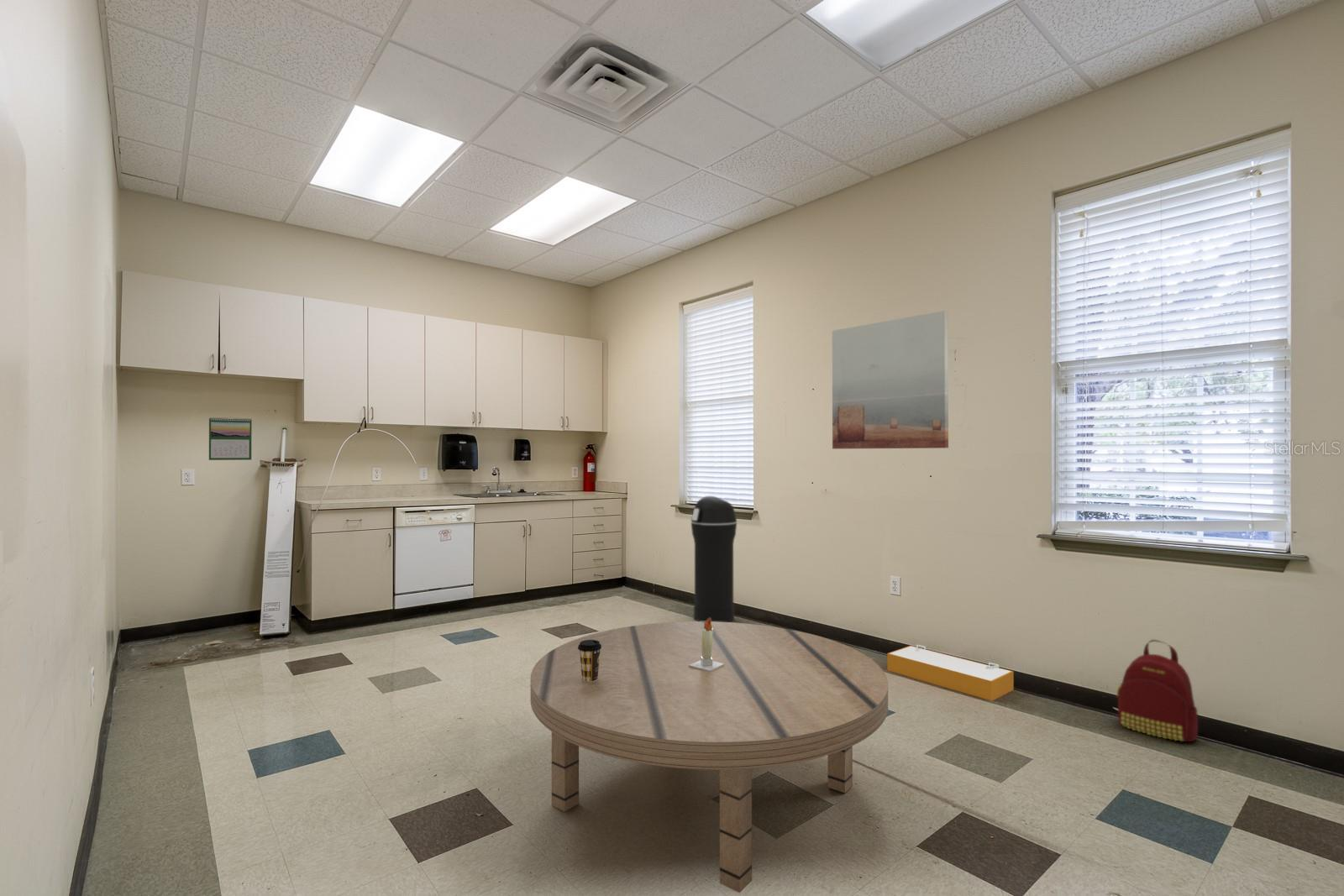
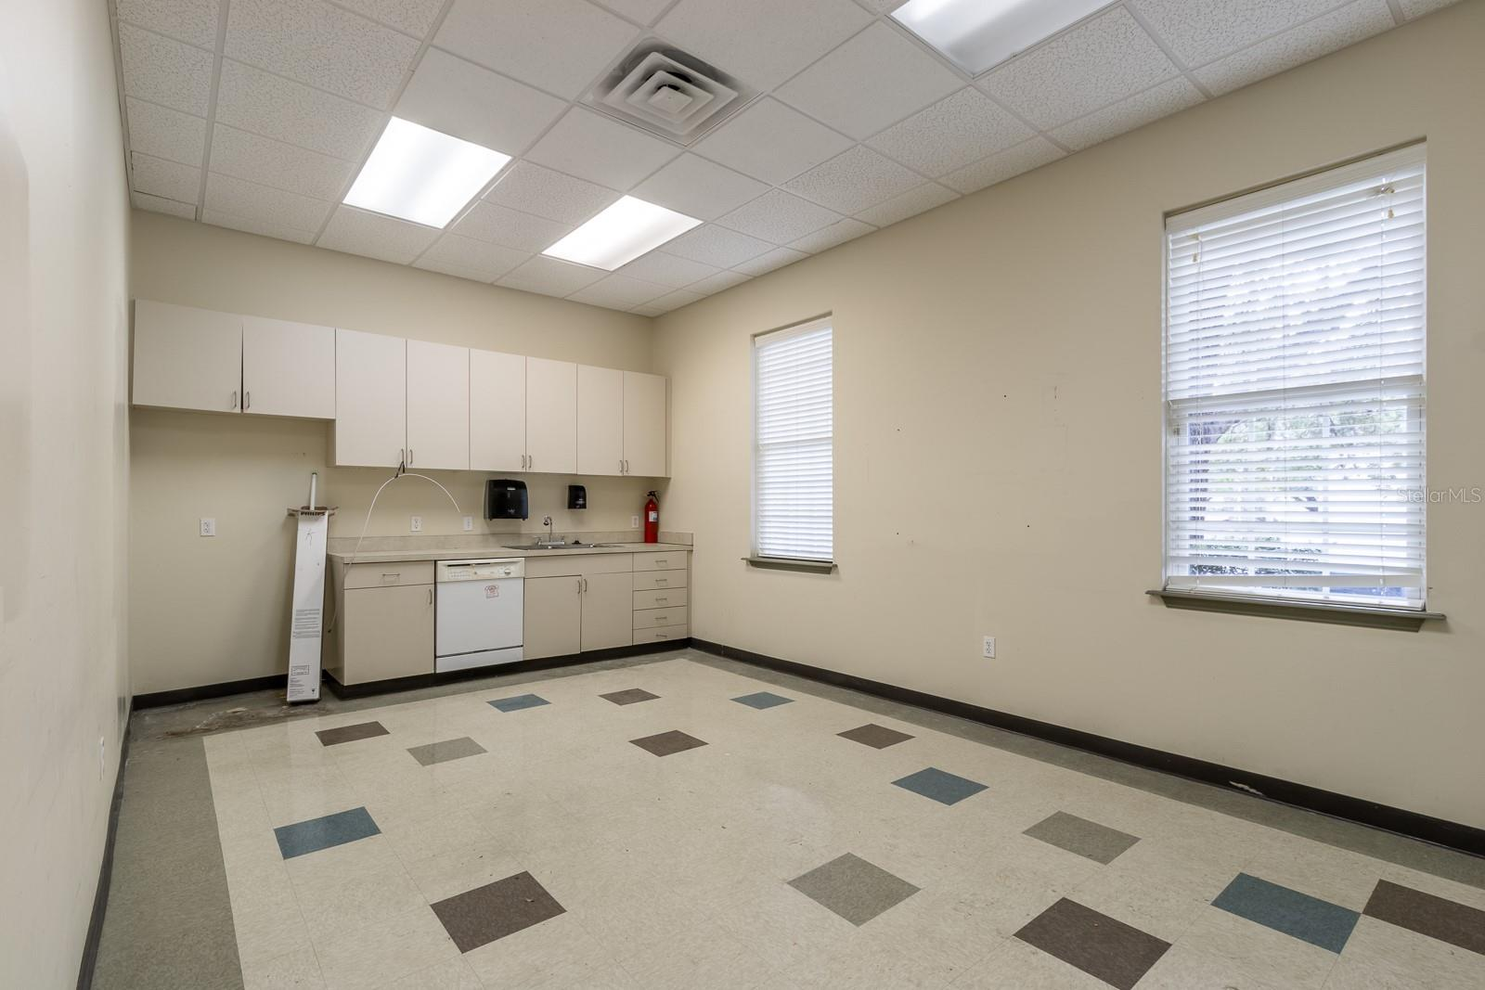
- backpack [1116,639,1199,742]
- dining table [530,618,889,893]
- trash can [690,495,738,622]
- storage bin [886,644,1015,702]
- wall art [832,310,949,449]
- calendar [208,416,253,461]
- coffee cup [578,640,601,682]
